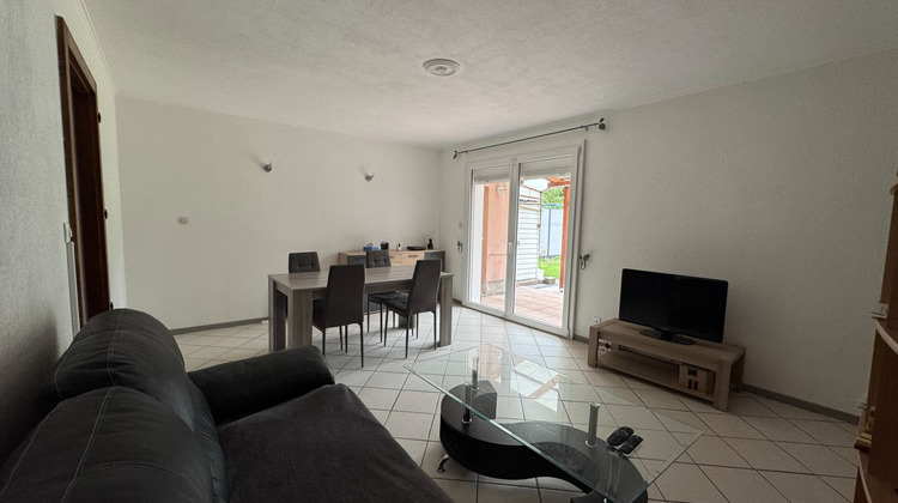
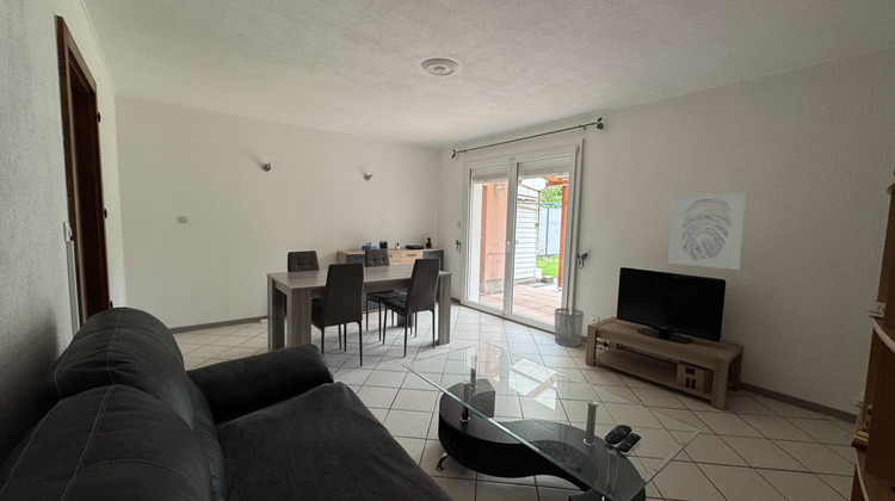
+ waste bin [554,307,585,347]
+ wall art [667,192,747,271]
